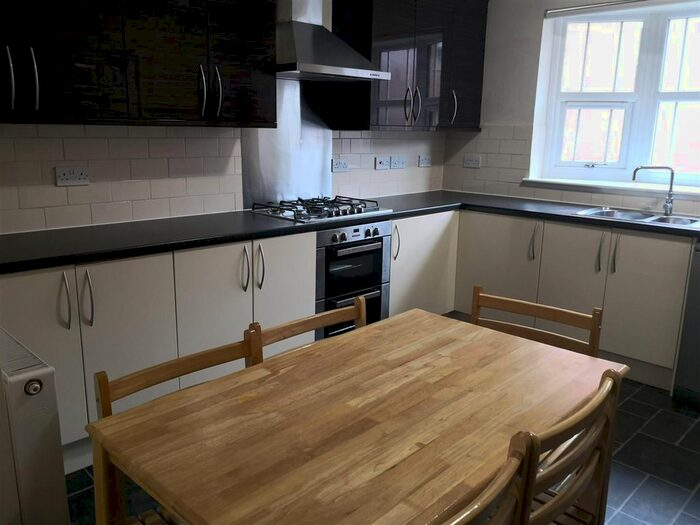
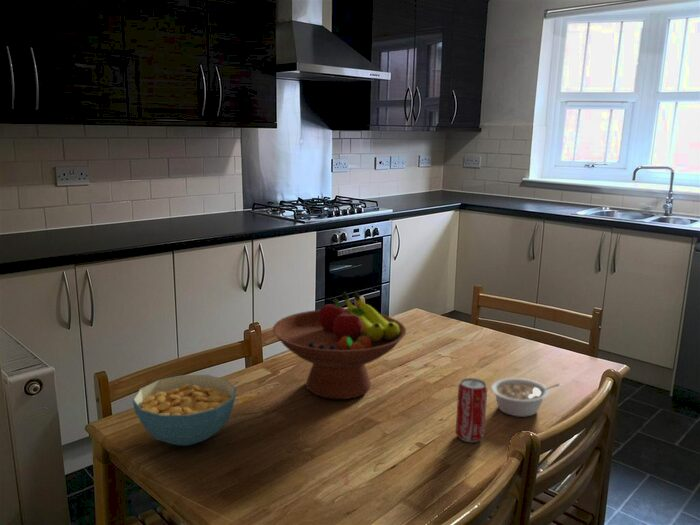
+ fruit bowl [272,291,407,400]
+ legume [490,377,561,418]
+ cereal bowl [132,374,237,447]
+ beverage can [455,377,488,443]
